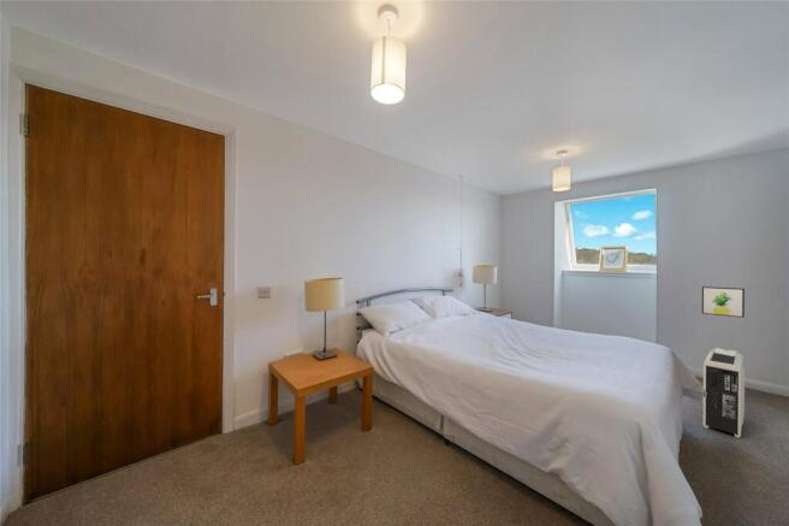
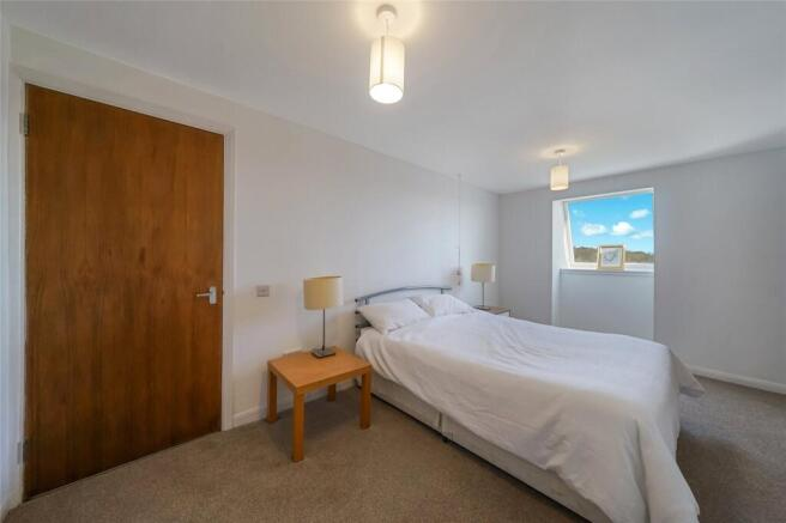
- wall art [701,285,746,319]
- air purifier [701,347,746,439]
